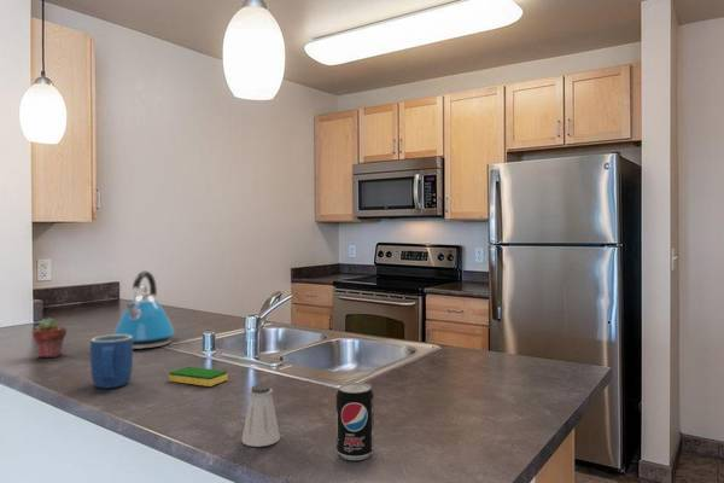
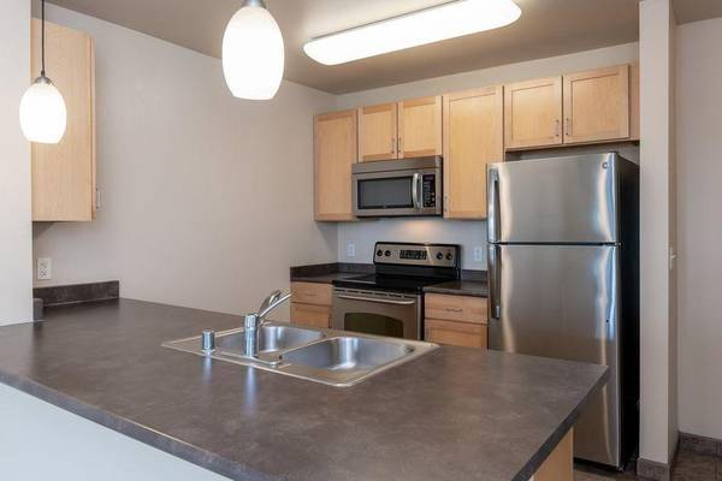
- dish sponge [168,366,228,388]
- mug [89,333,134,390]
- saltshaker [241,384,281,448]
- beverage can [335,382,375,461]
- potted succulent [31,316,68,359]
- kettle [112,270,176,350]
